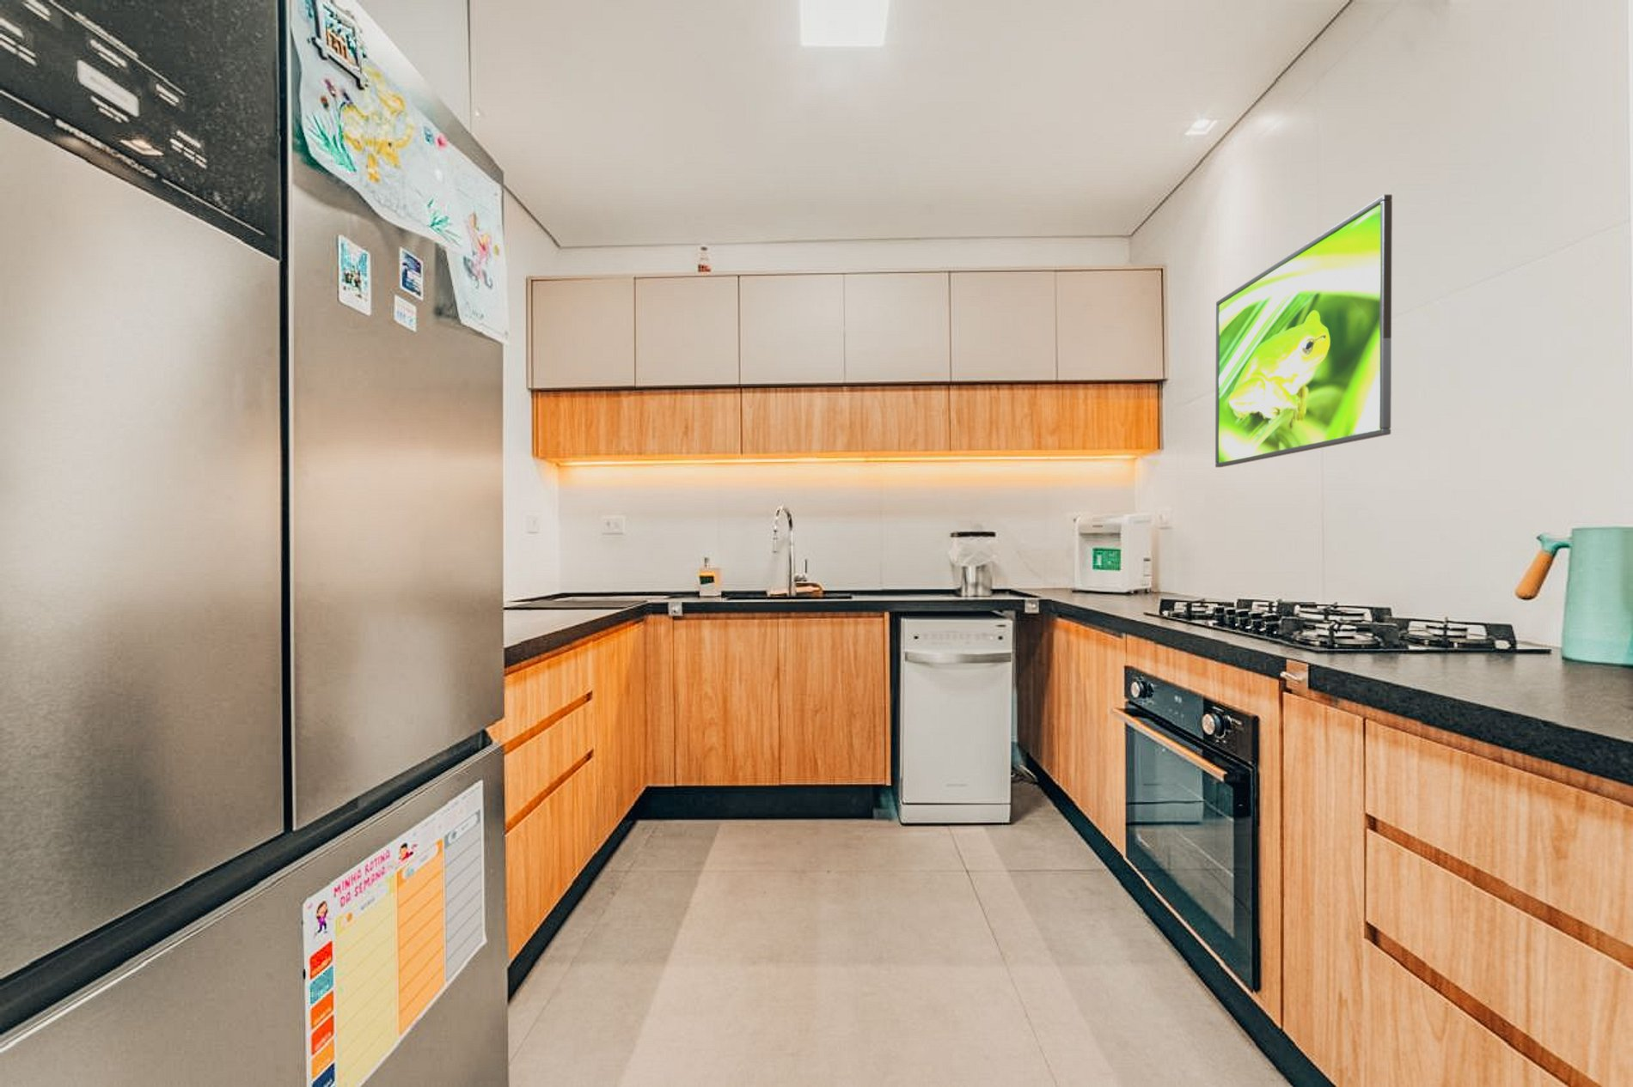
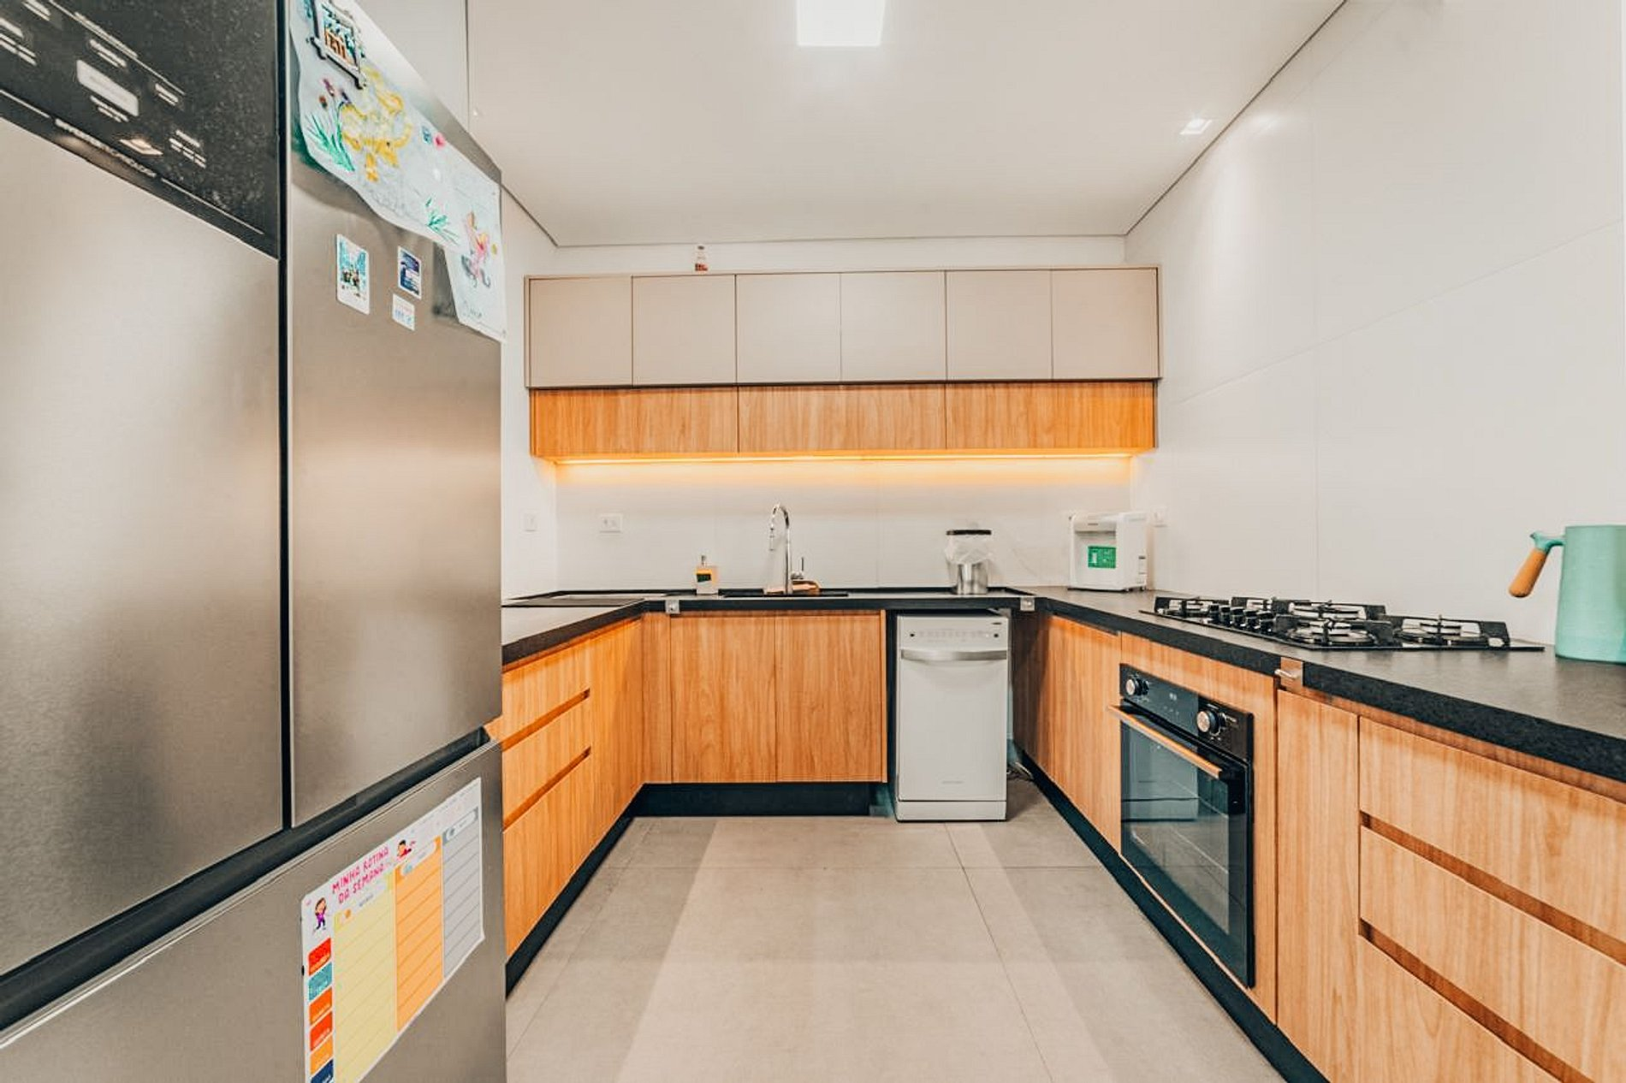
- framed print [1214,194,1393,468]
